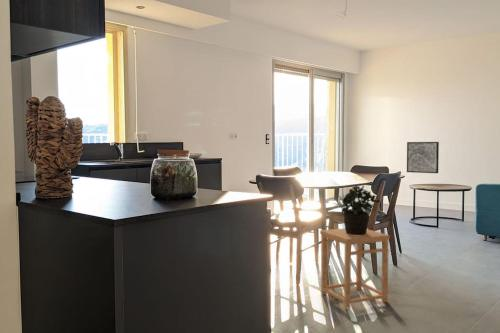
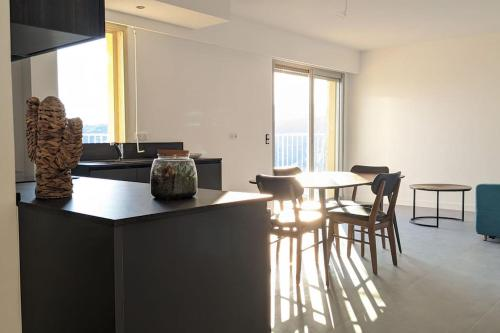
- side table [319,227,391,310]
- wall art [406,141,440,174]
- potted plant [341,184,381,235]
